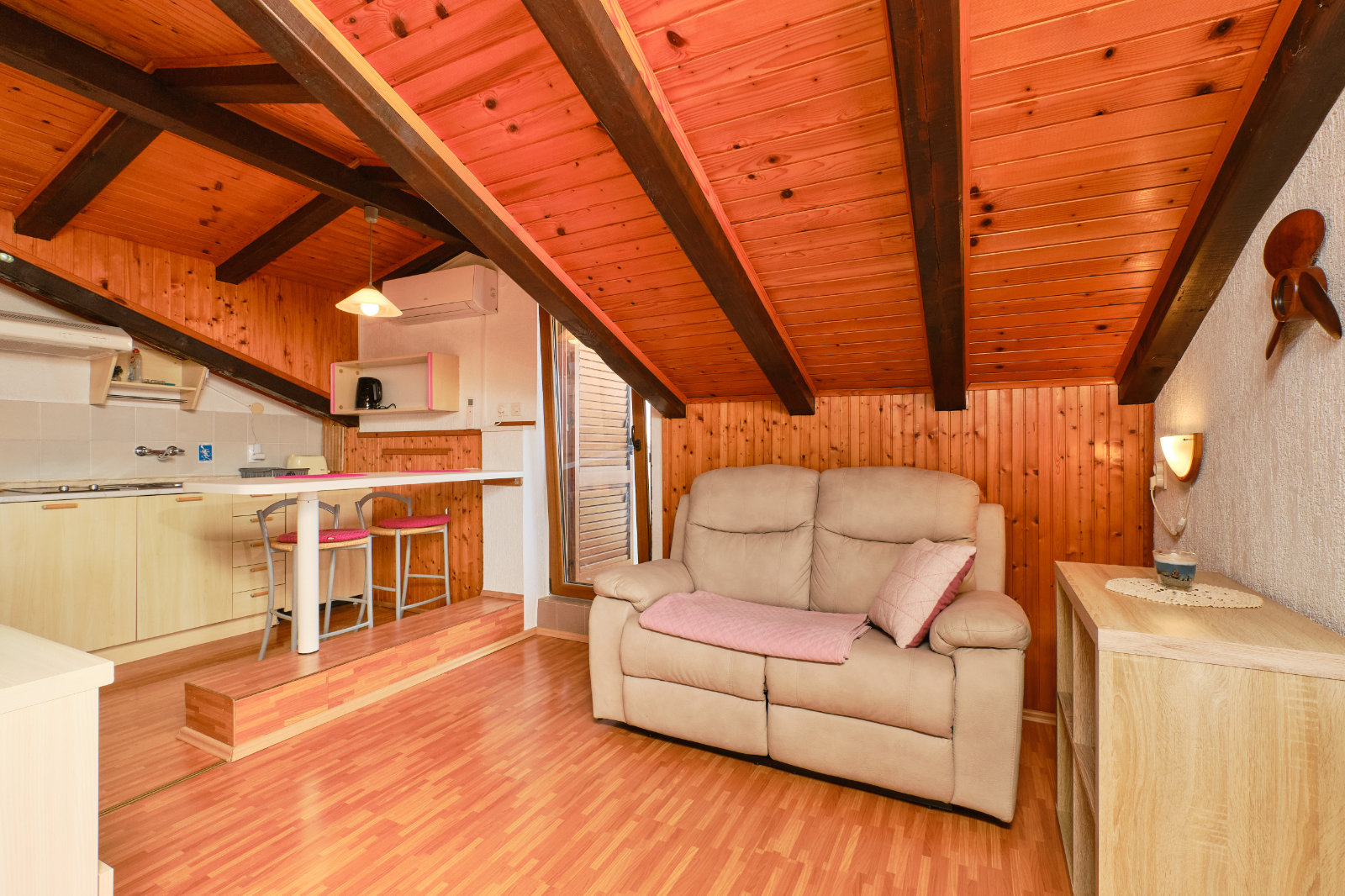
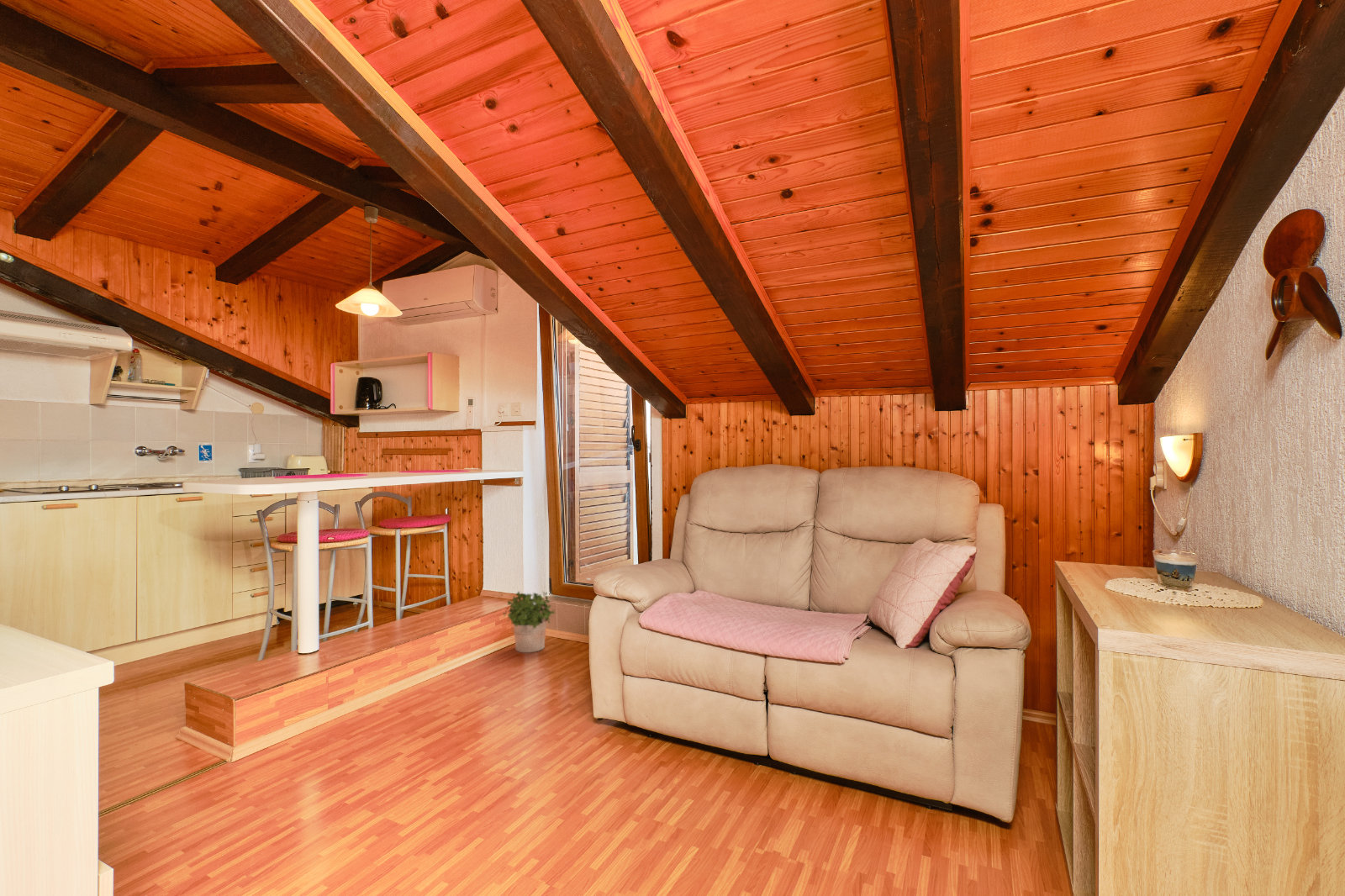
+ potted plant [502,590,555,654]
